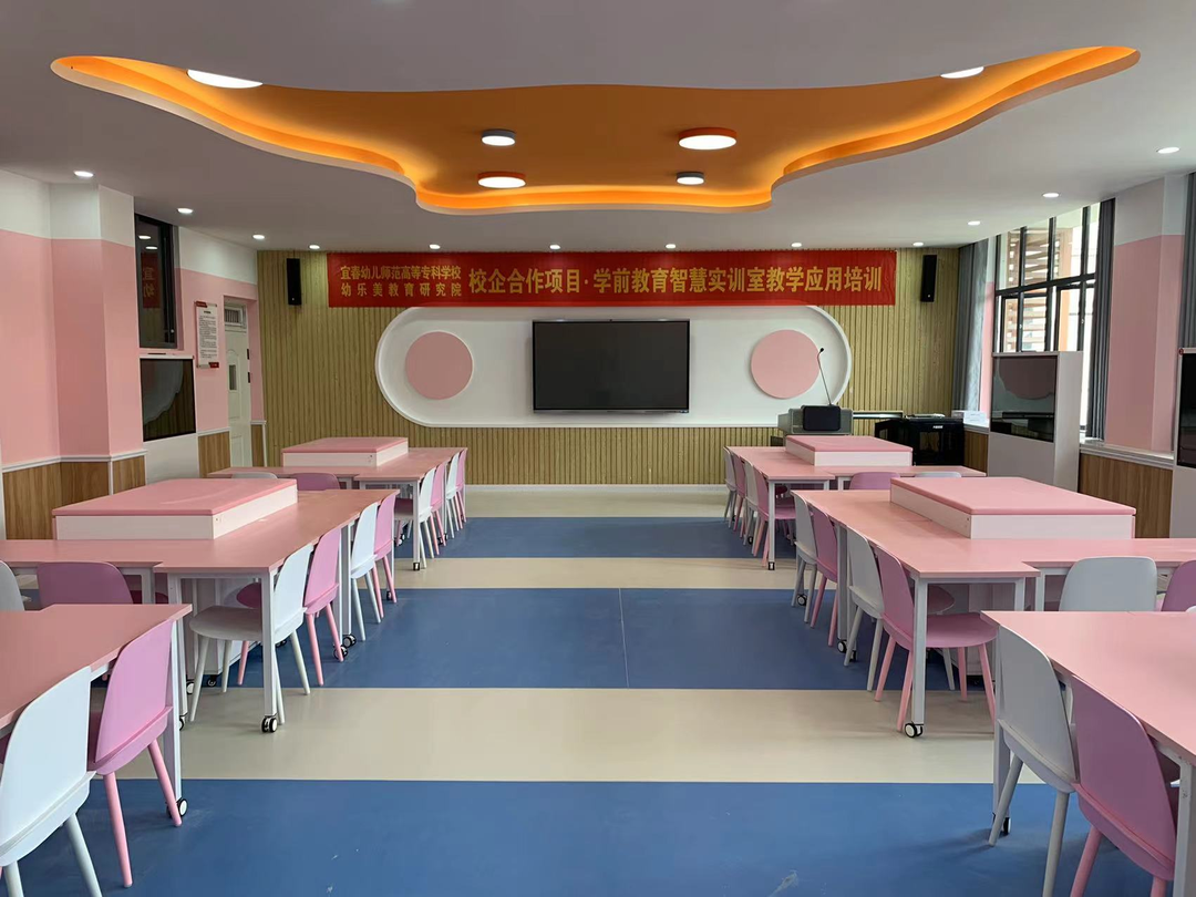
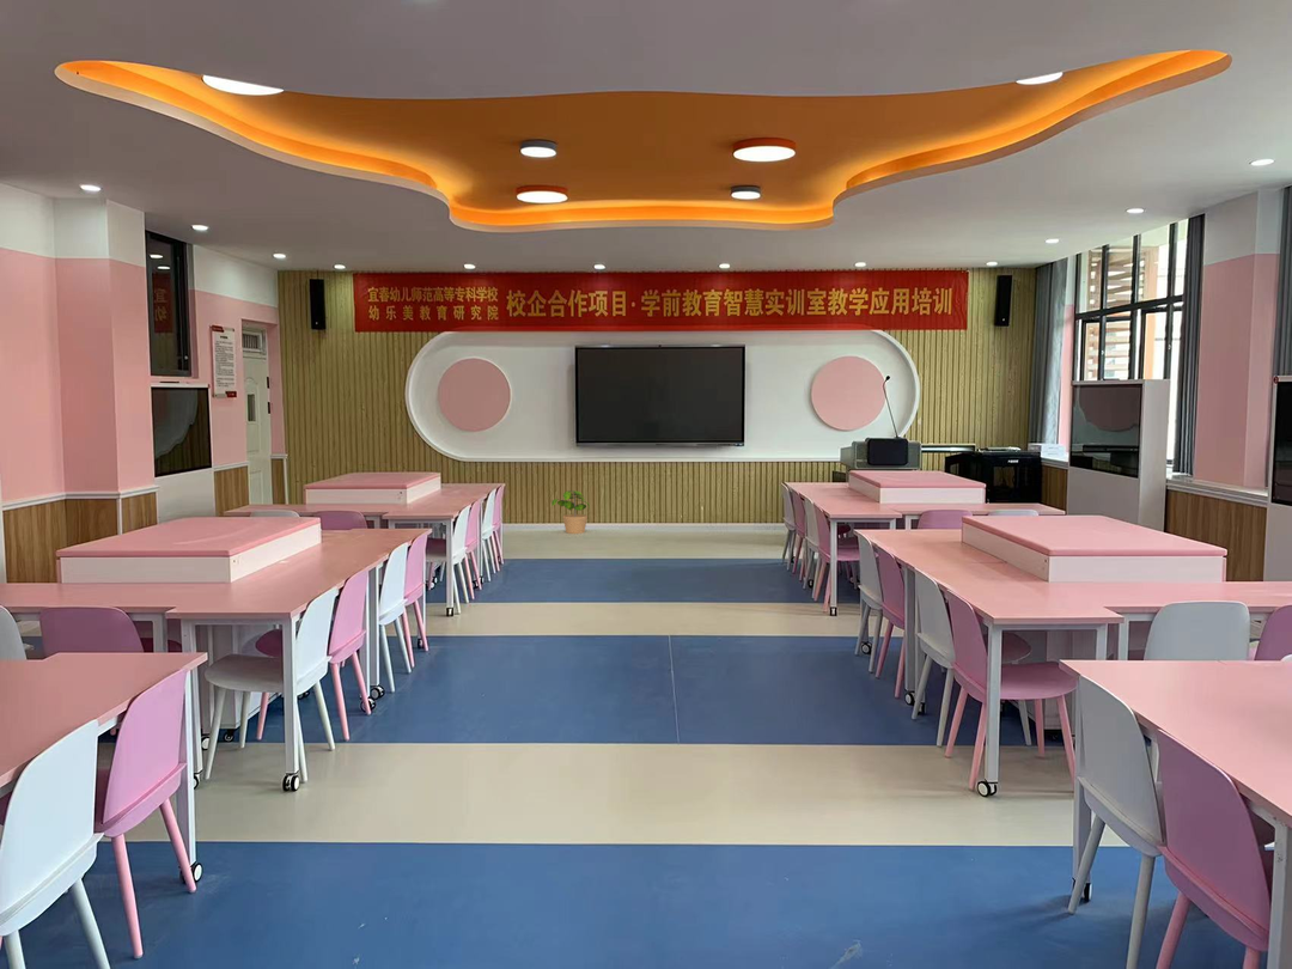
+ potted plant [550,489,591,535]
